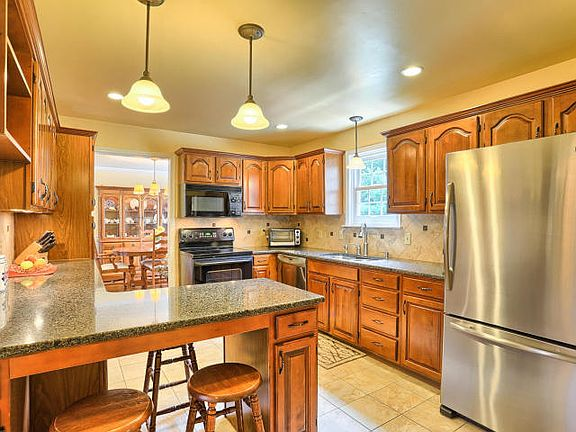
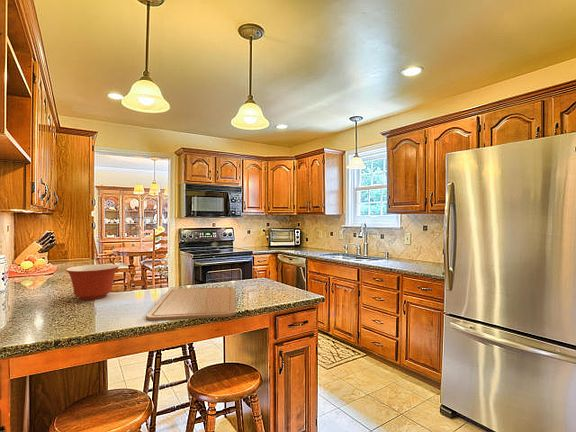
+ chopping board [145,286,236,322]
+ mixing bowl [65,263,120,301]
